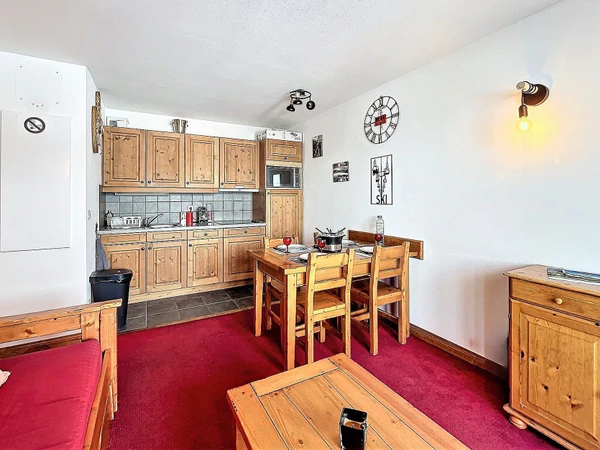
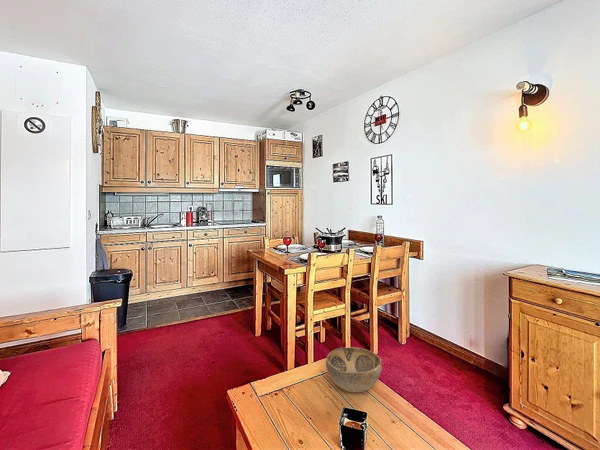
+ decorative bowl [325,346,383,393]
